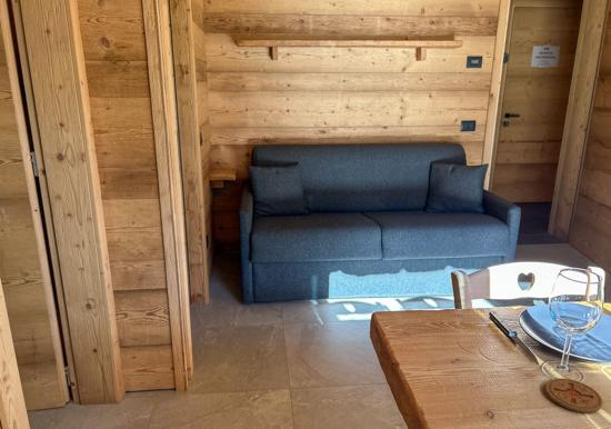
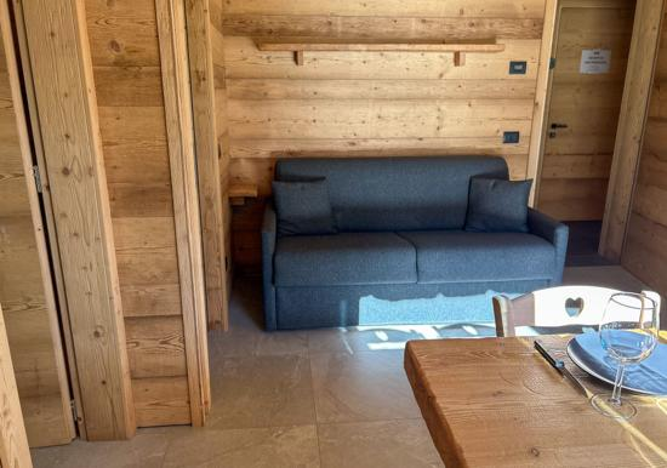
- coaster [544,377,603,413]
